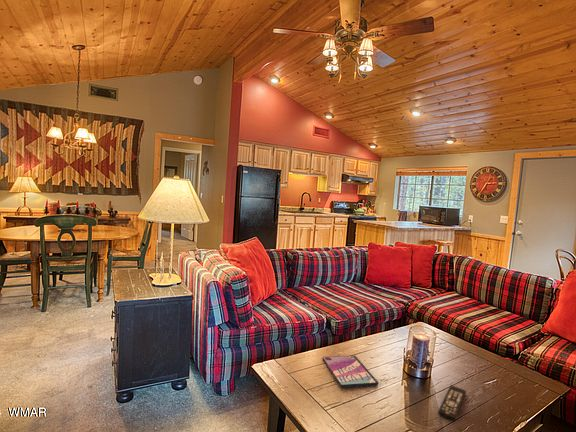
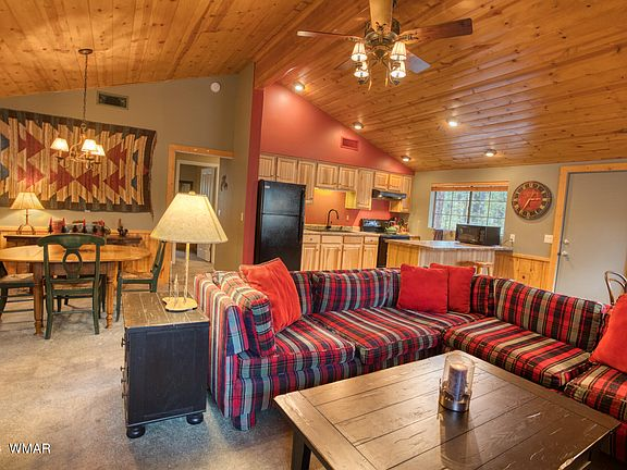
- remote control [437,385,467,423]
- video game case [322,354,379,389]
